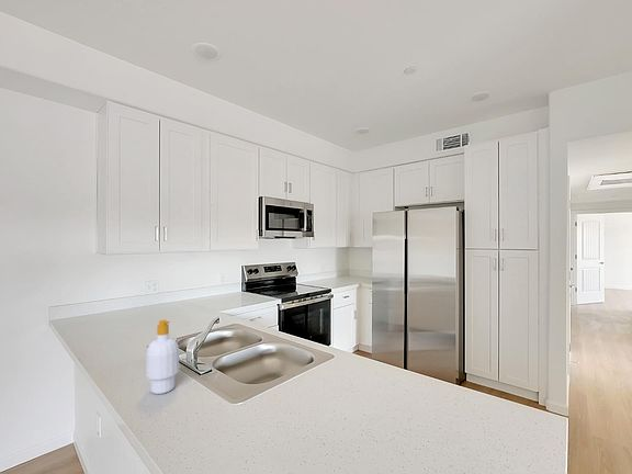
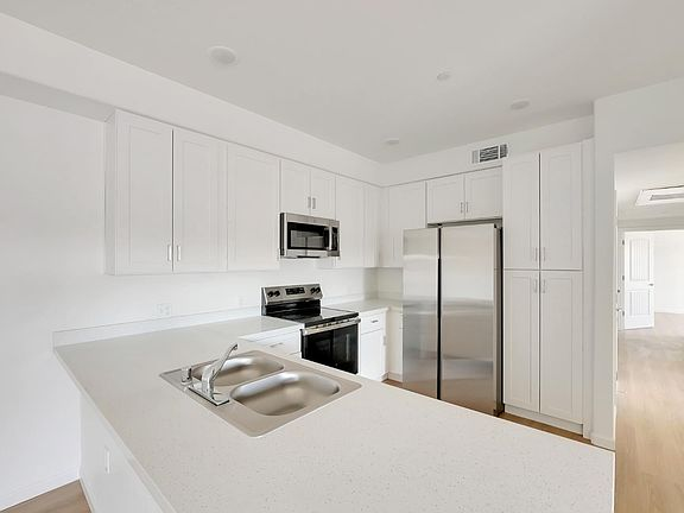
- soap bottle [145,319,180,395]
